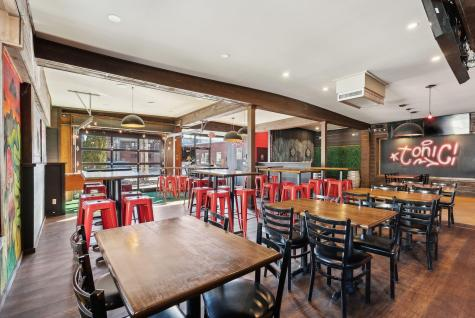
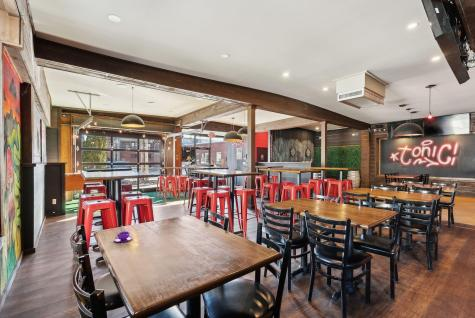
+ coffee cup [113,224,133,243]
